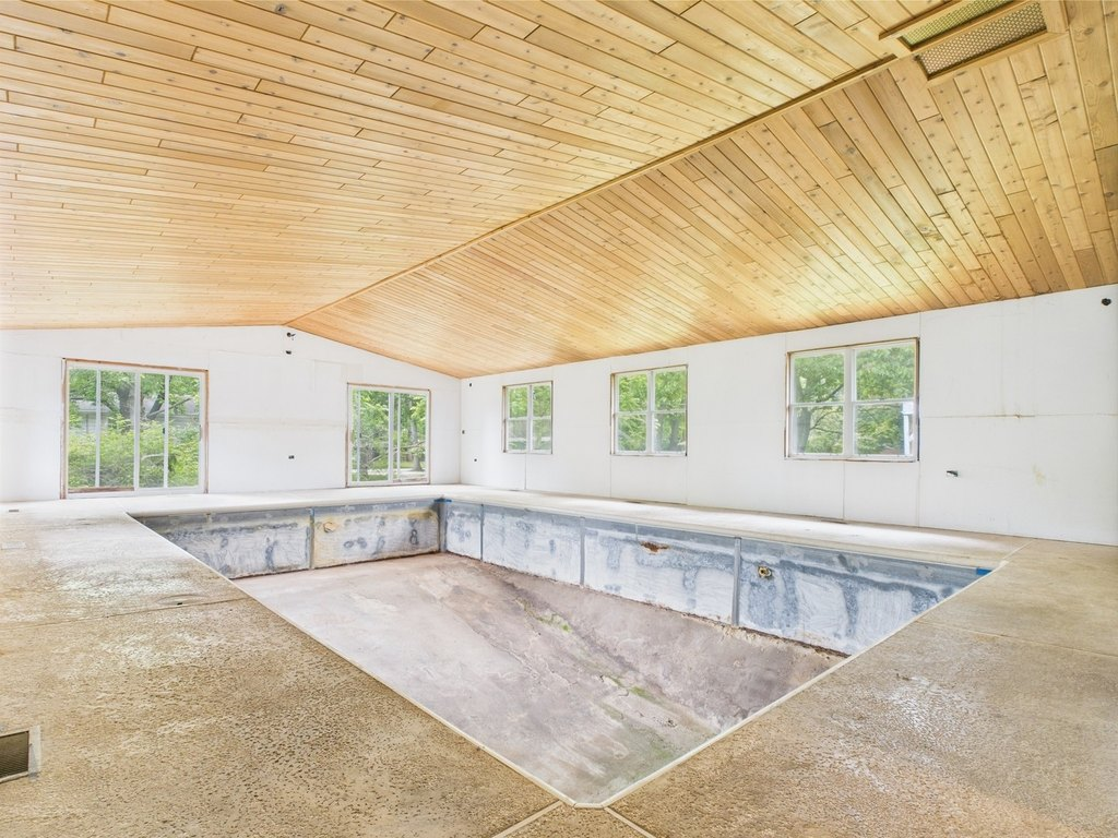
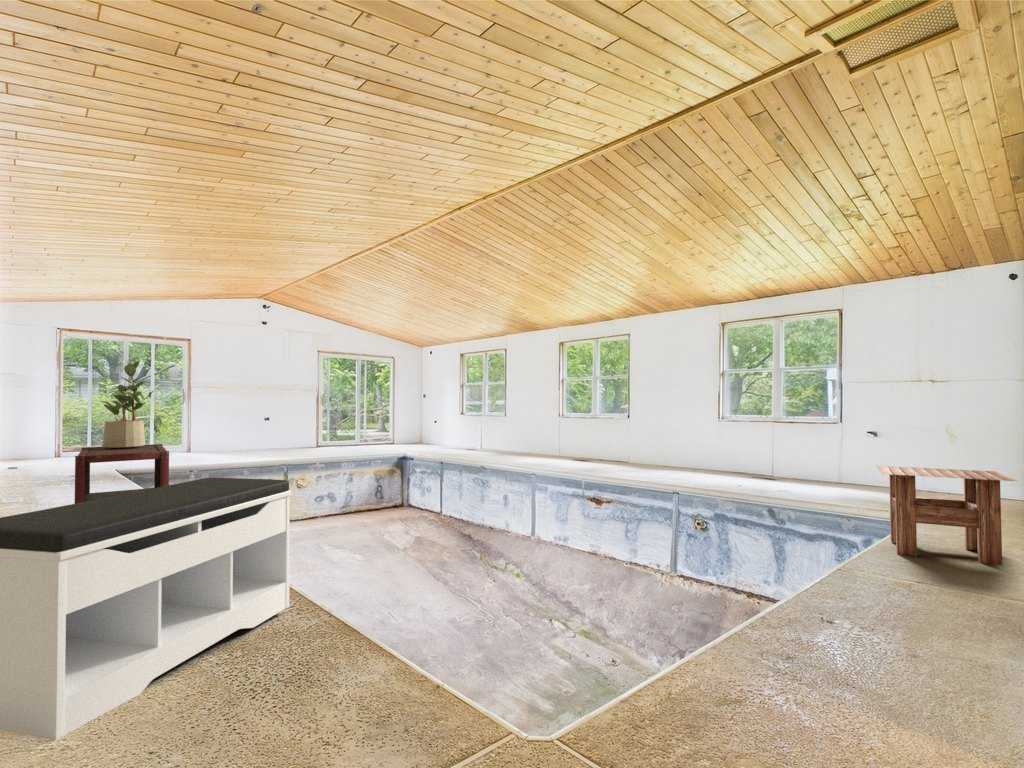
+ side table [876,465,1017,566]
+ bench [0,477,292,741]
+ potted plant [101,359,154,448]
+ side table [74,443,170,504]
